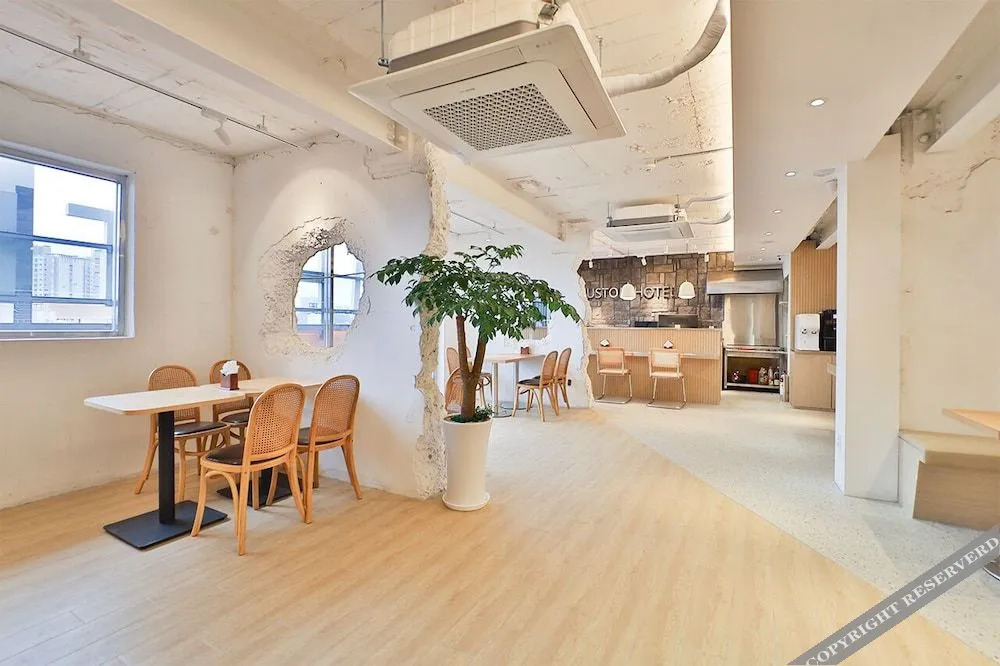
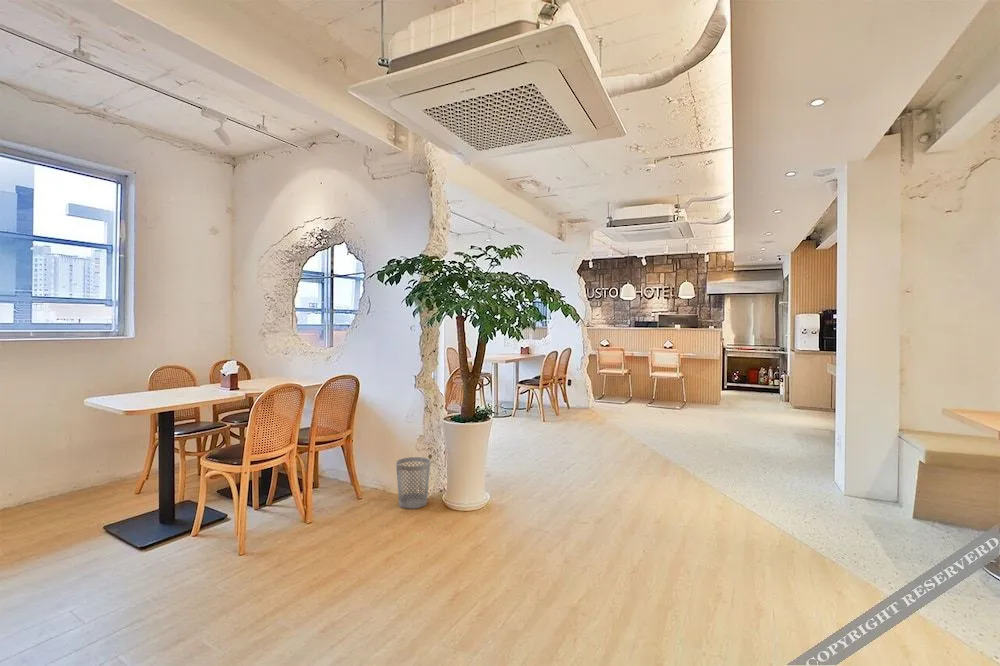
+ wastebasket [395,456,432,510]
